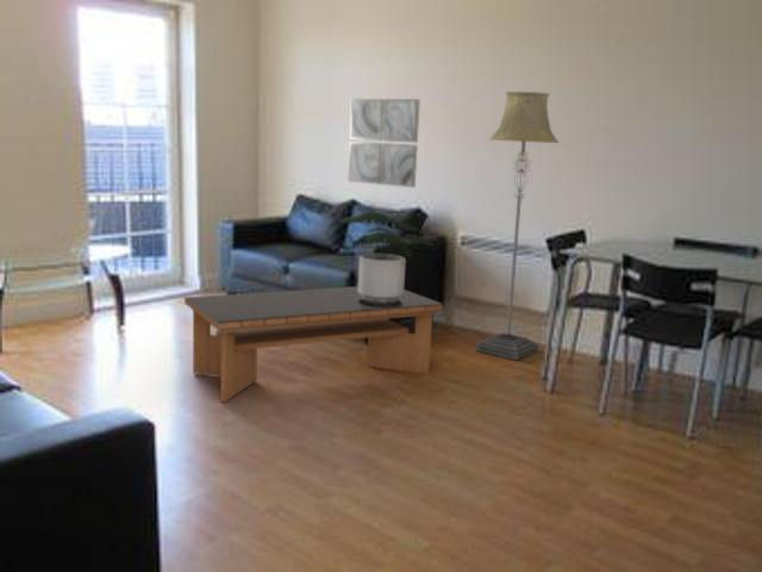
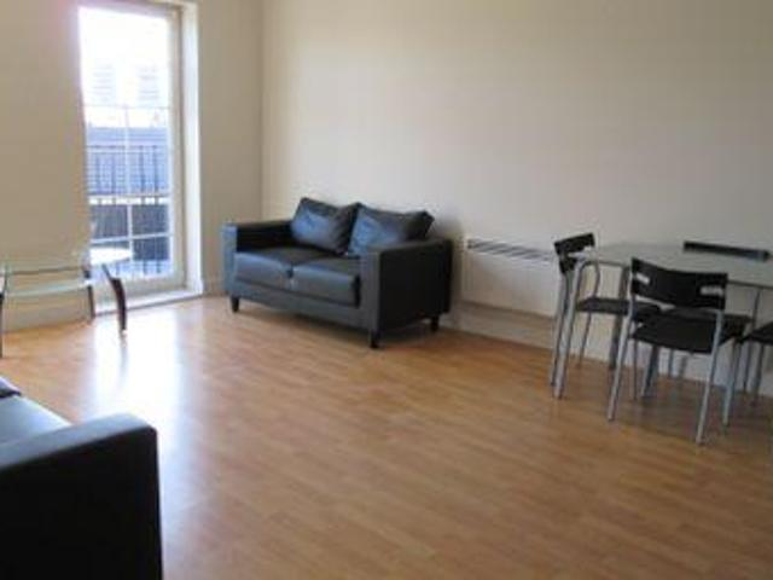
- coffee table [183,285,444,403]
- floor lamp [475,91,560,361]
- potted plant [337,211,436,301]
- wall art [346,98,421,188]
